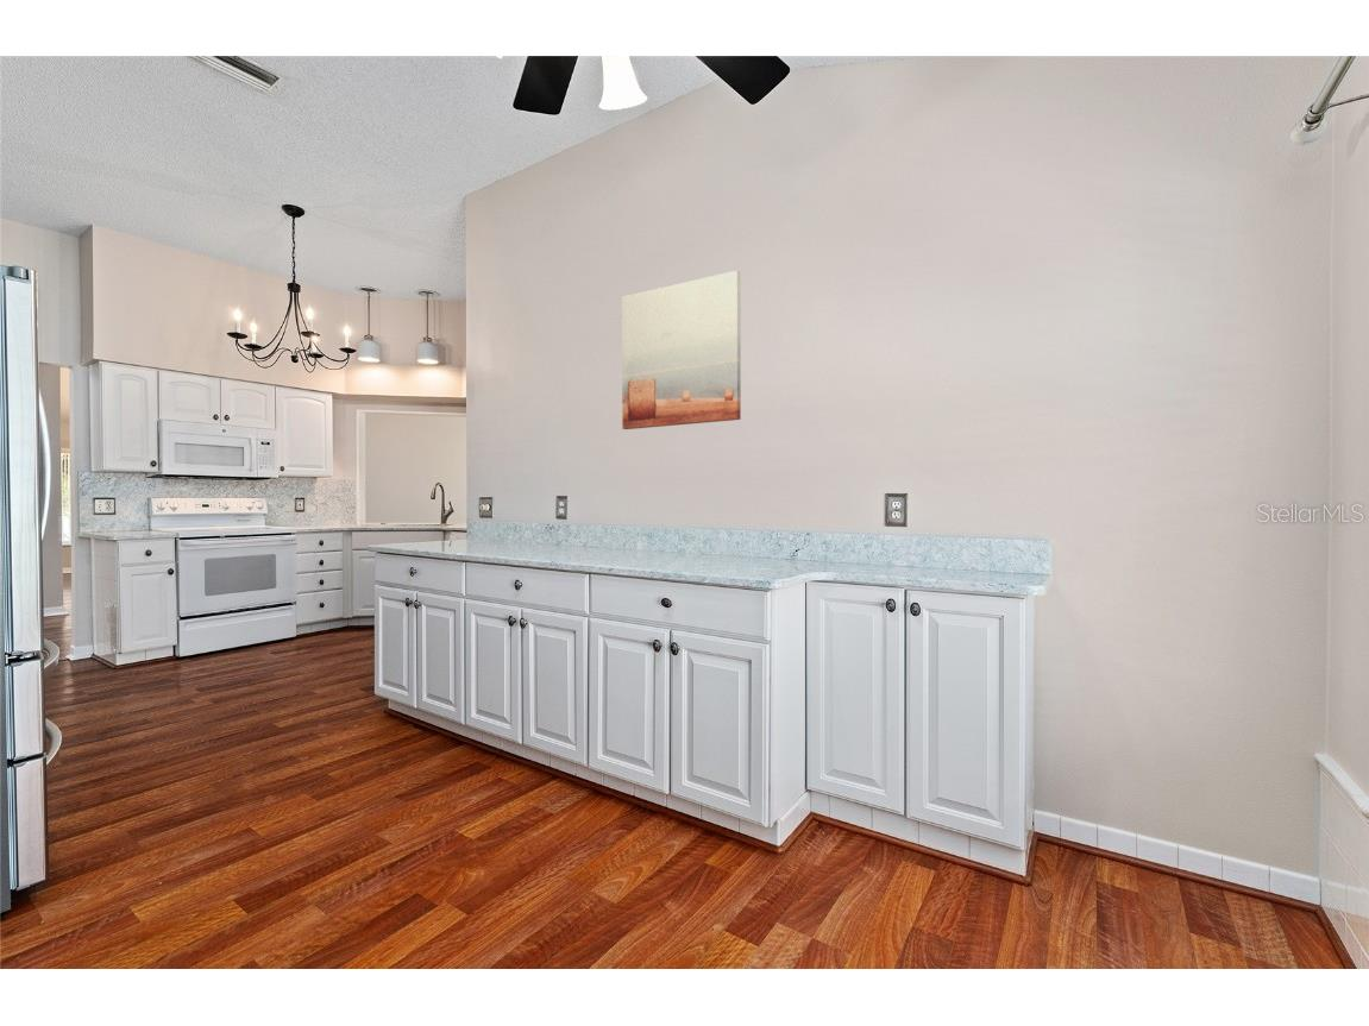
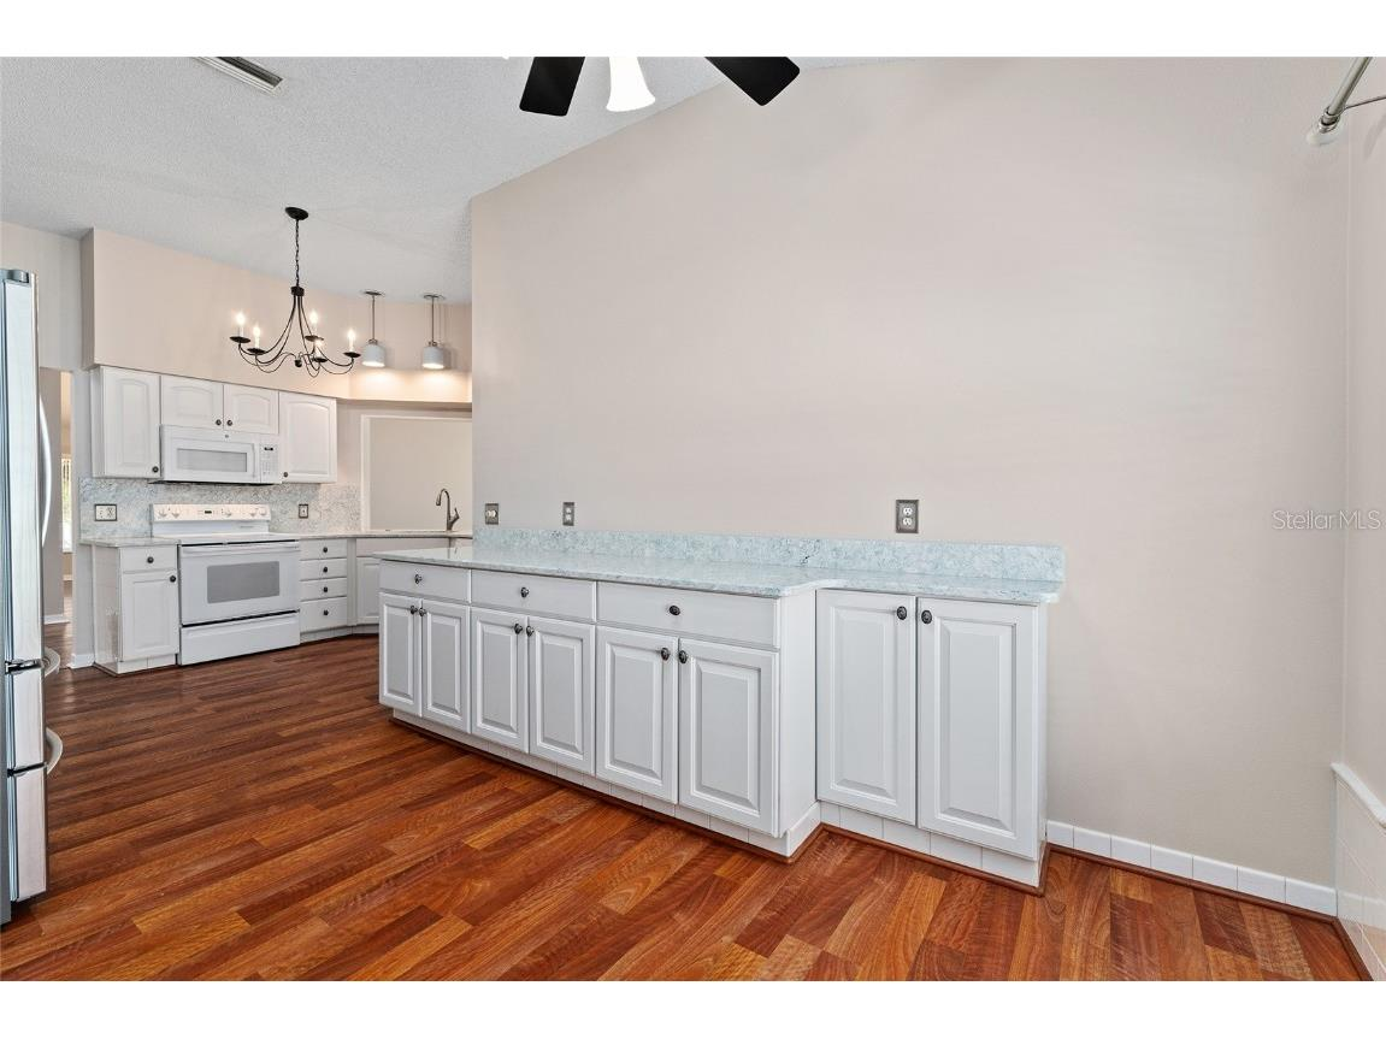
- wall art [621,270,742,430]
